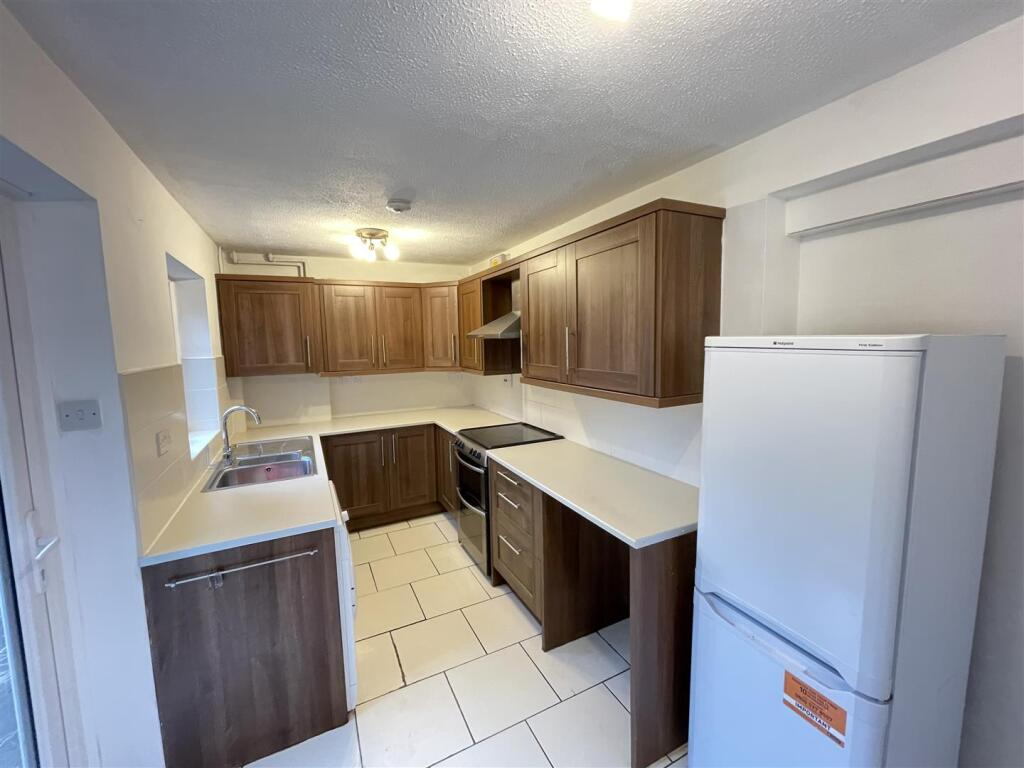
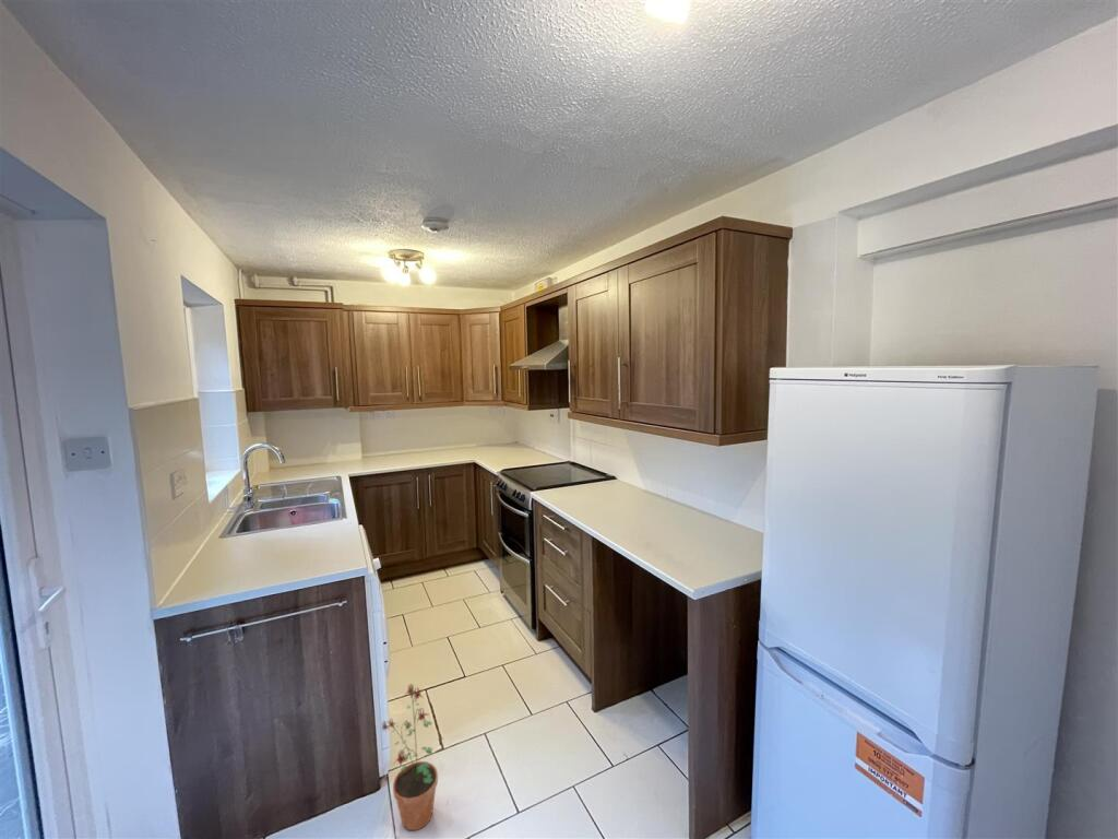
+ potted plant [380,683,439,831]
